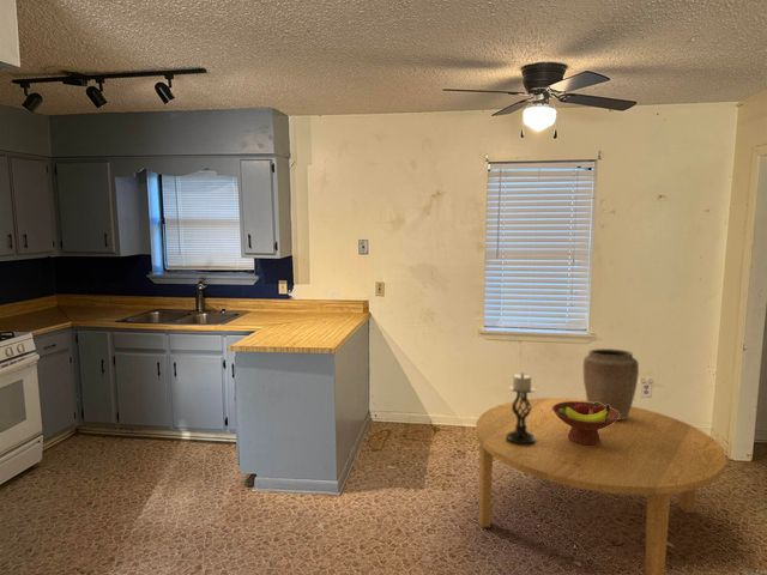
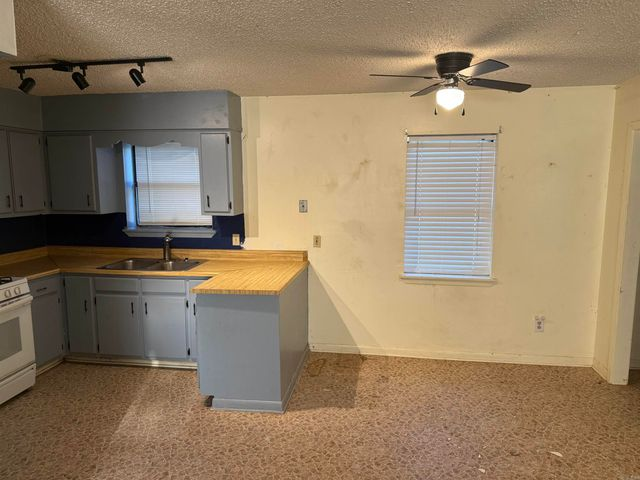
- vase [582,347,640,419]
- fruit bowl [552,401,620,446]
- dining table [475,397,727,575]
- candle holder [506,371,537,446]
